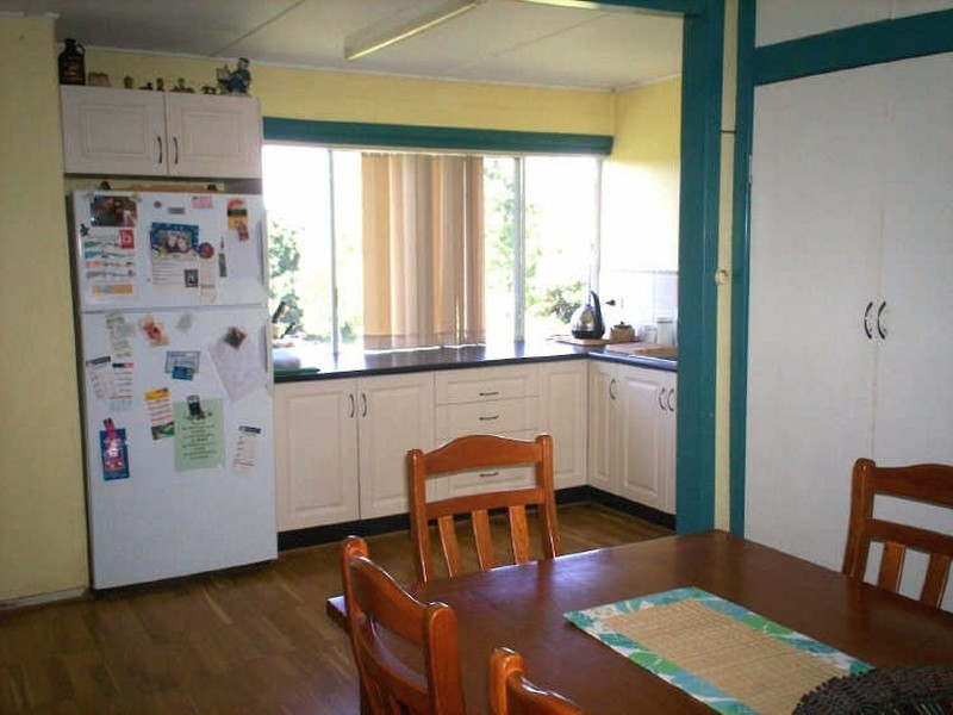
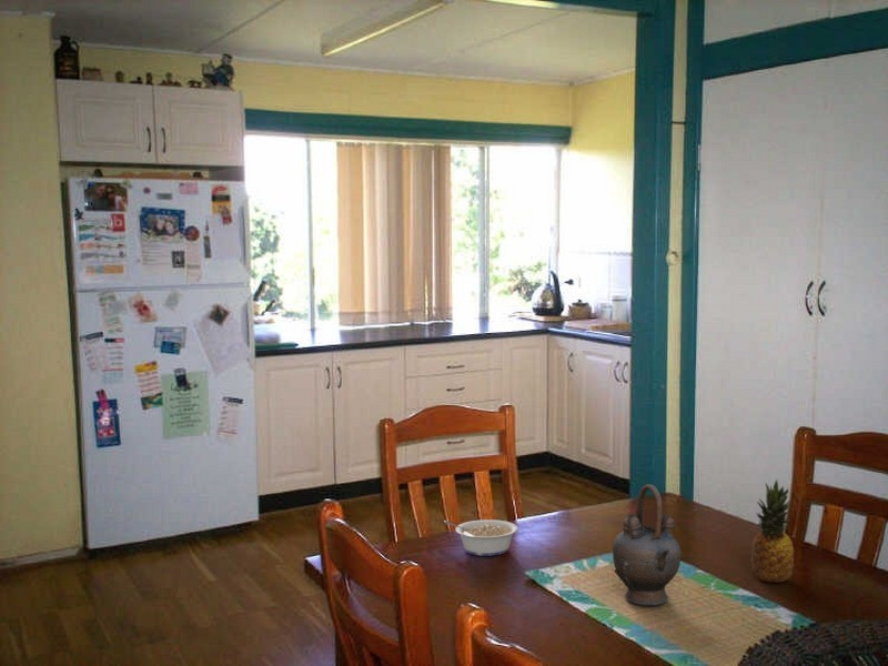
+ legume [443,518,518,557]
+ teapot [612,484,683,606]
+ fruit [750,477,795,584]
